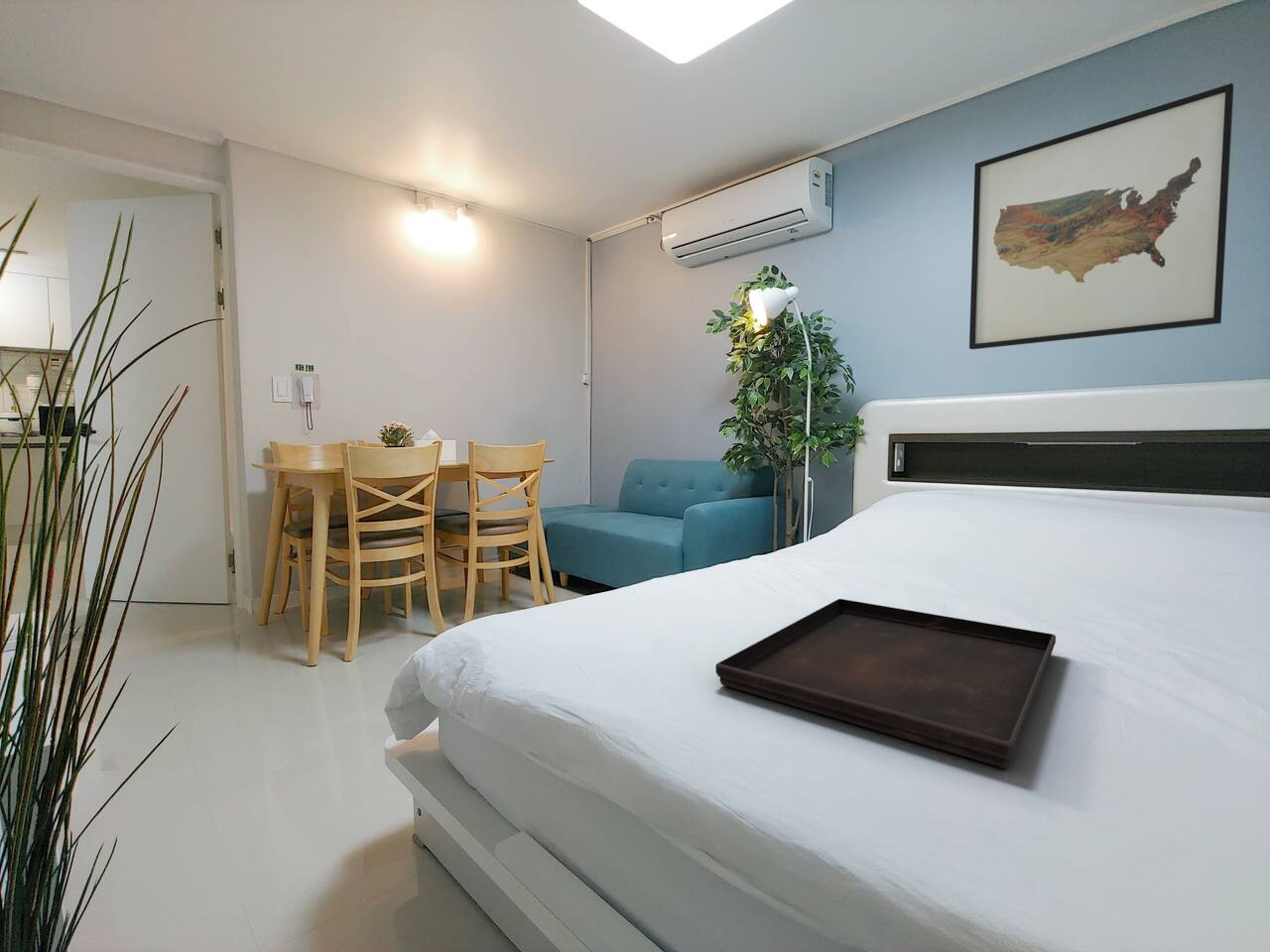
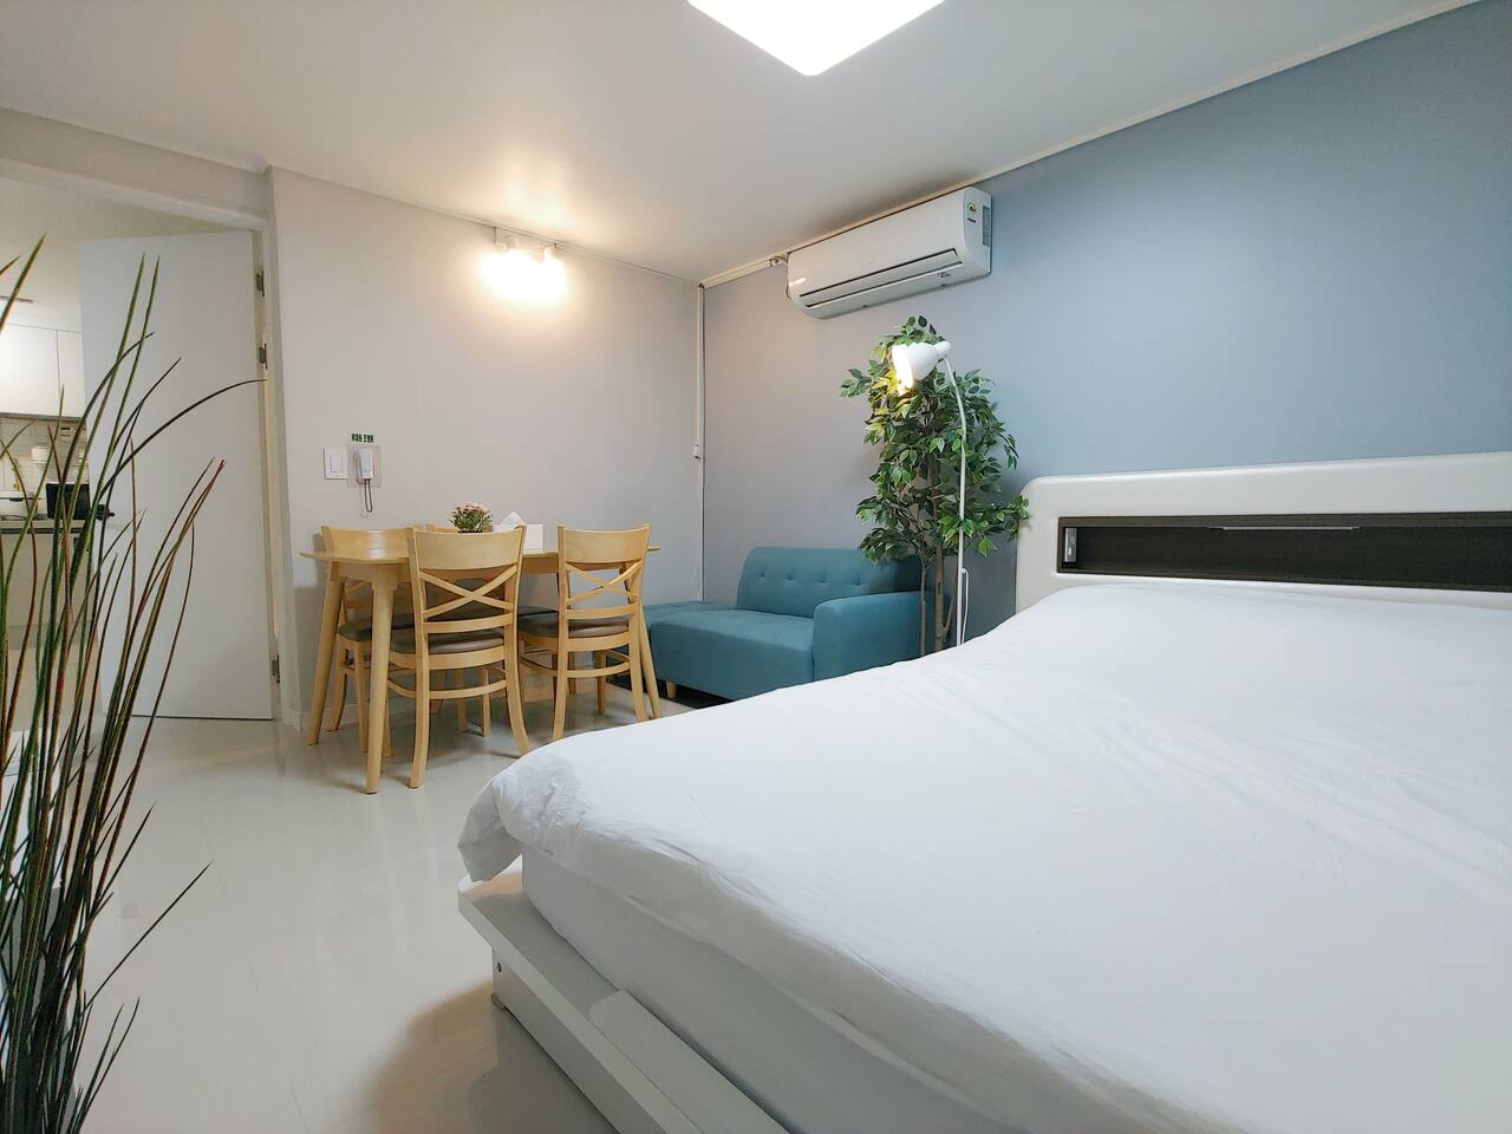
- serving tray [714,598,1057,770]
- wall art [968,82,1234,350]
